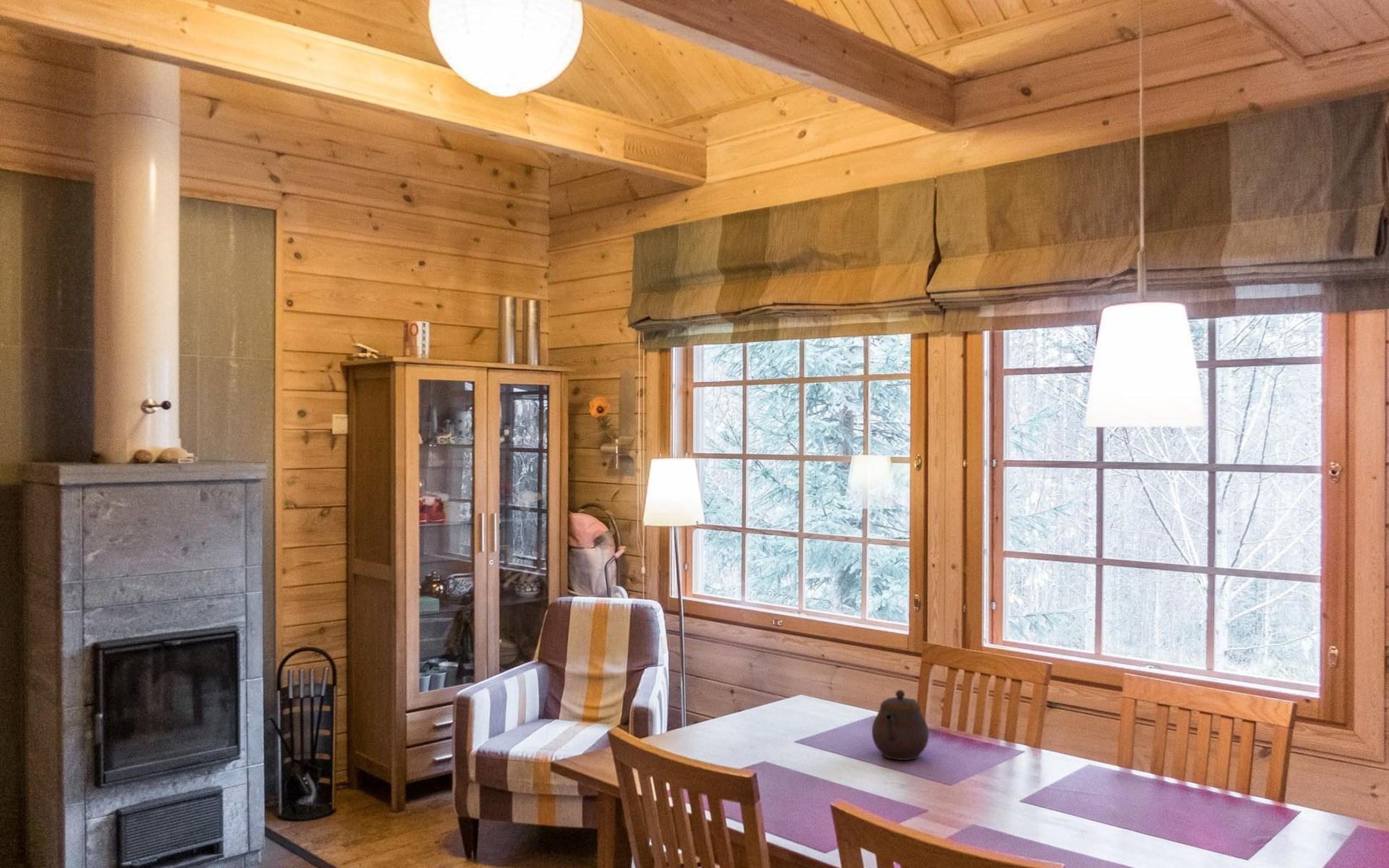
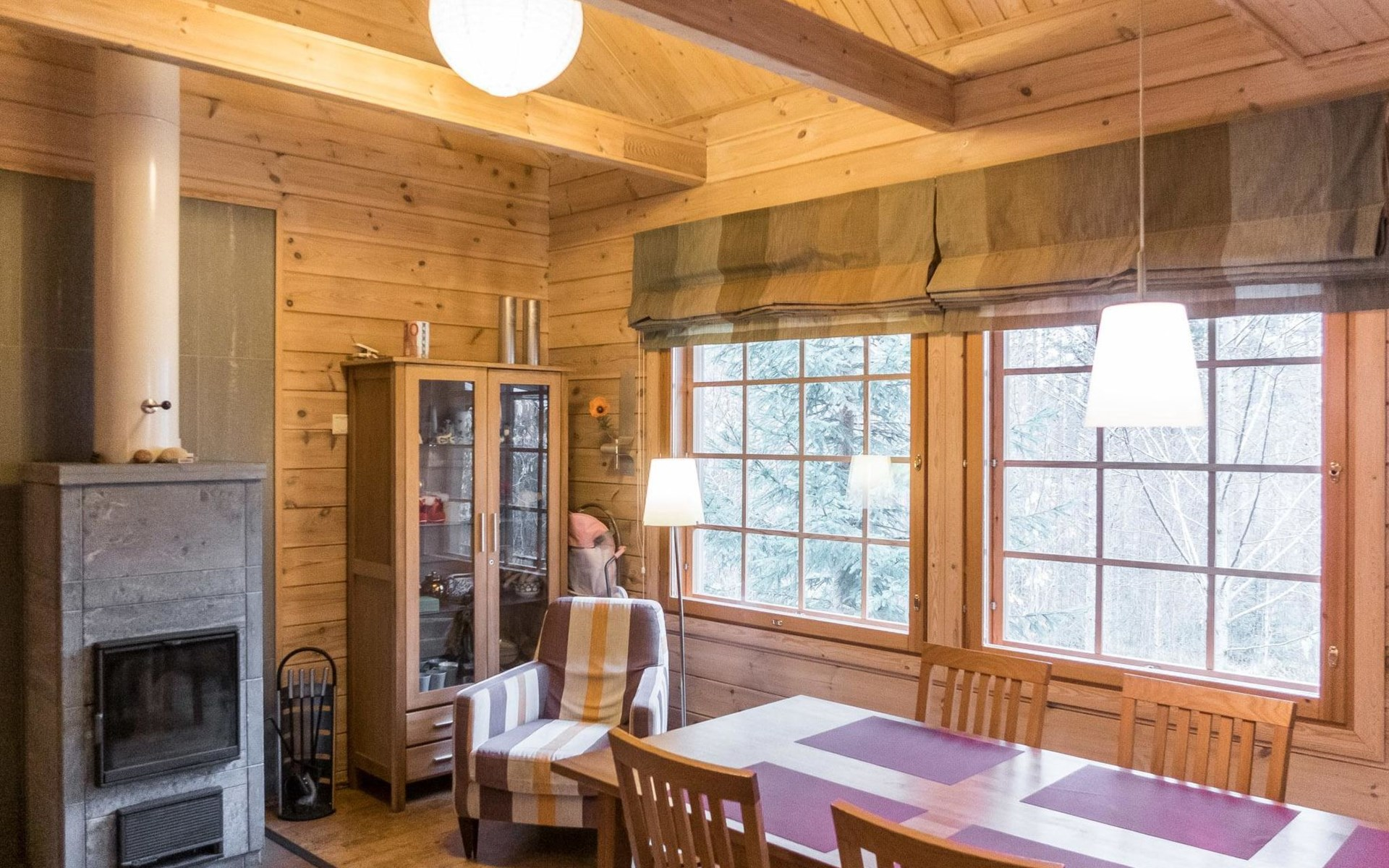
- teapot [871,689,930,761]
